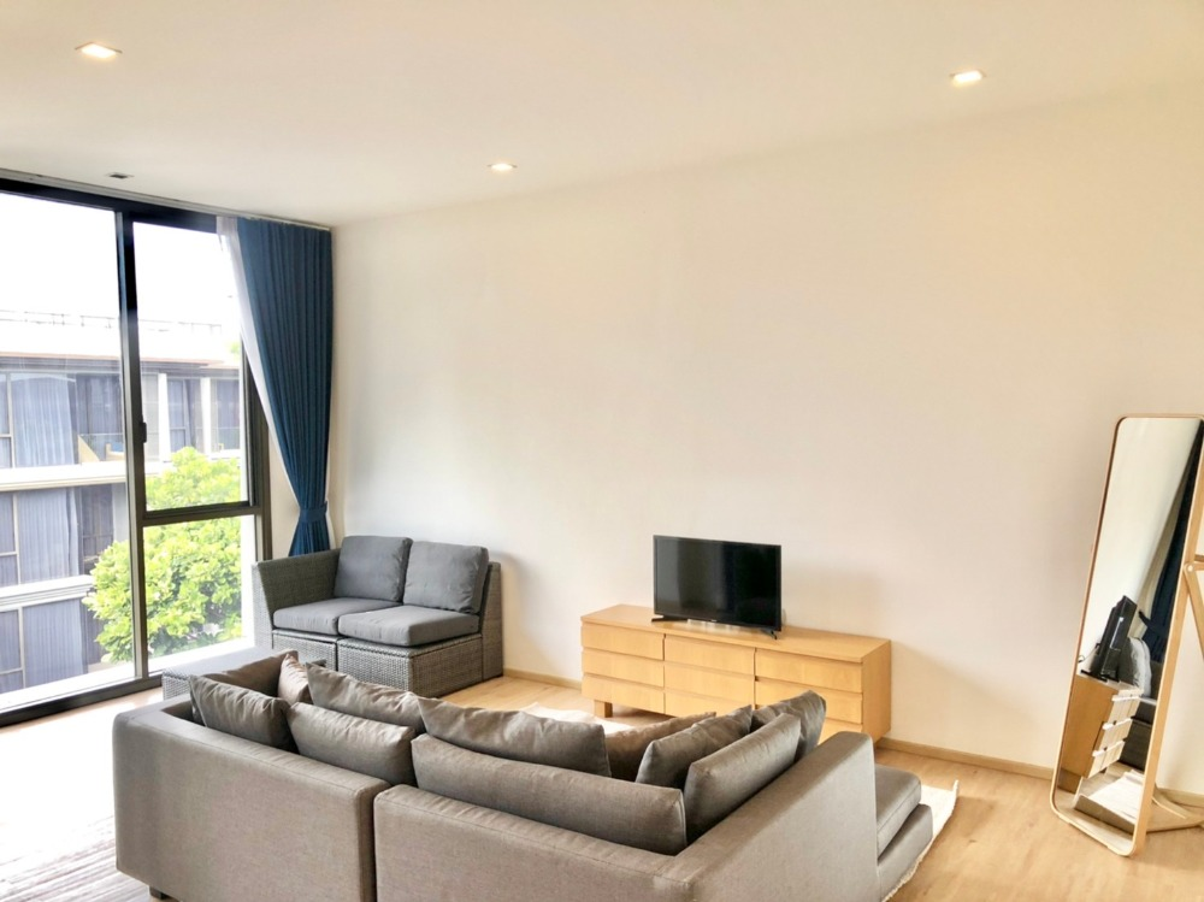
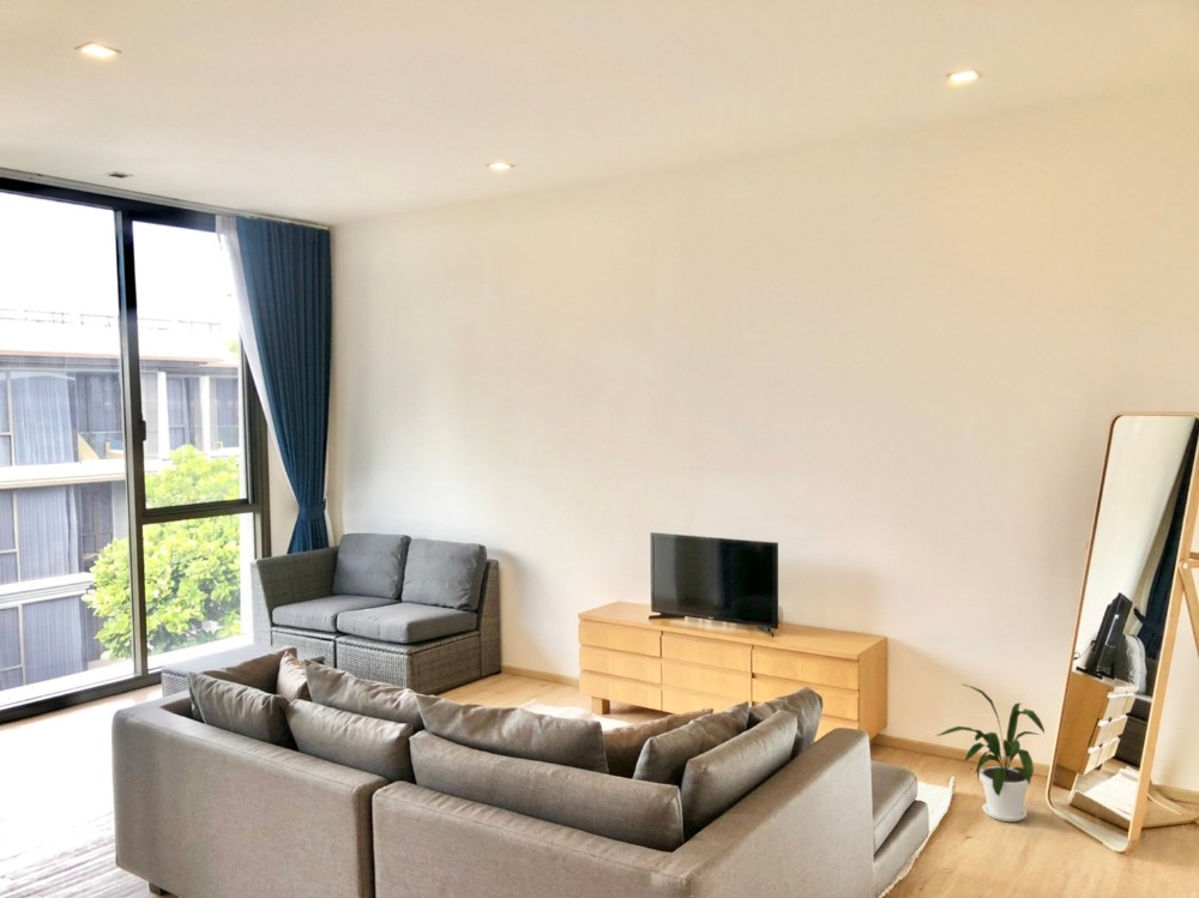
+ house plant [934,682,1046,822]
